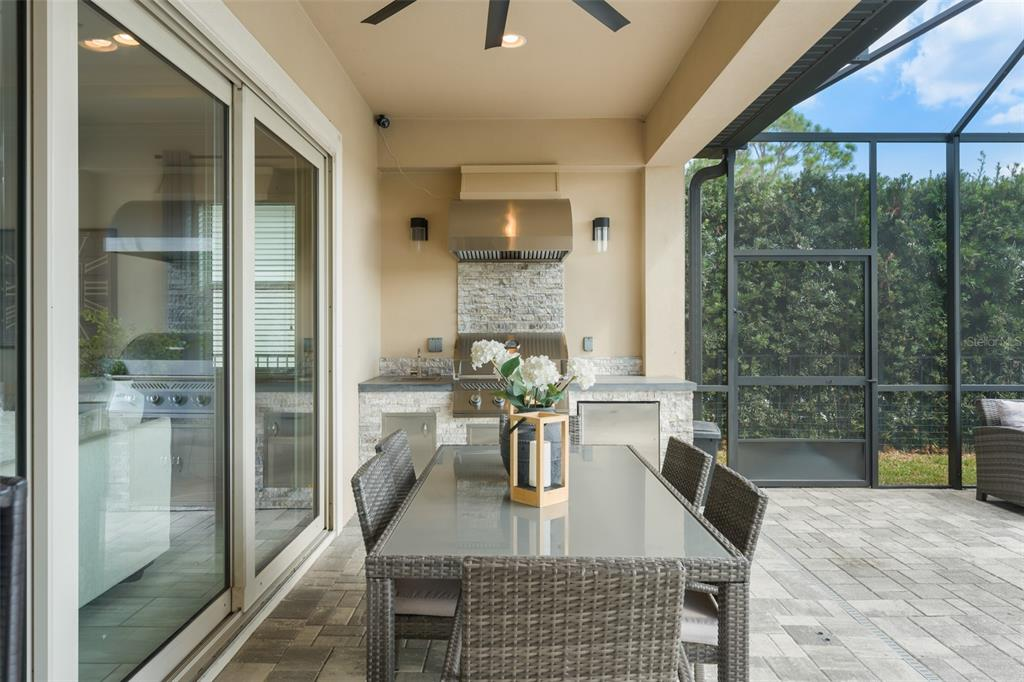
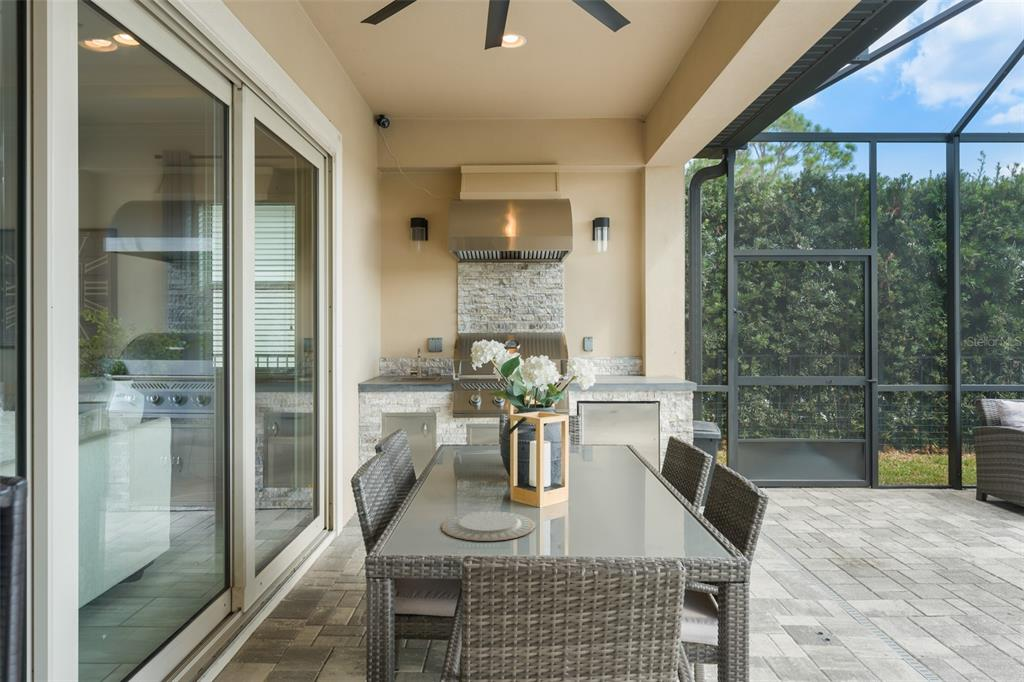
+ chinaware [441,511,536,542]
